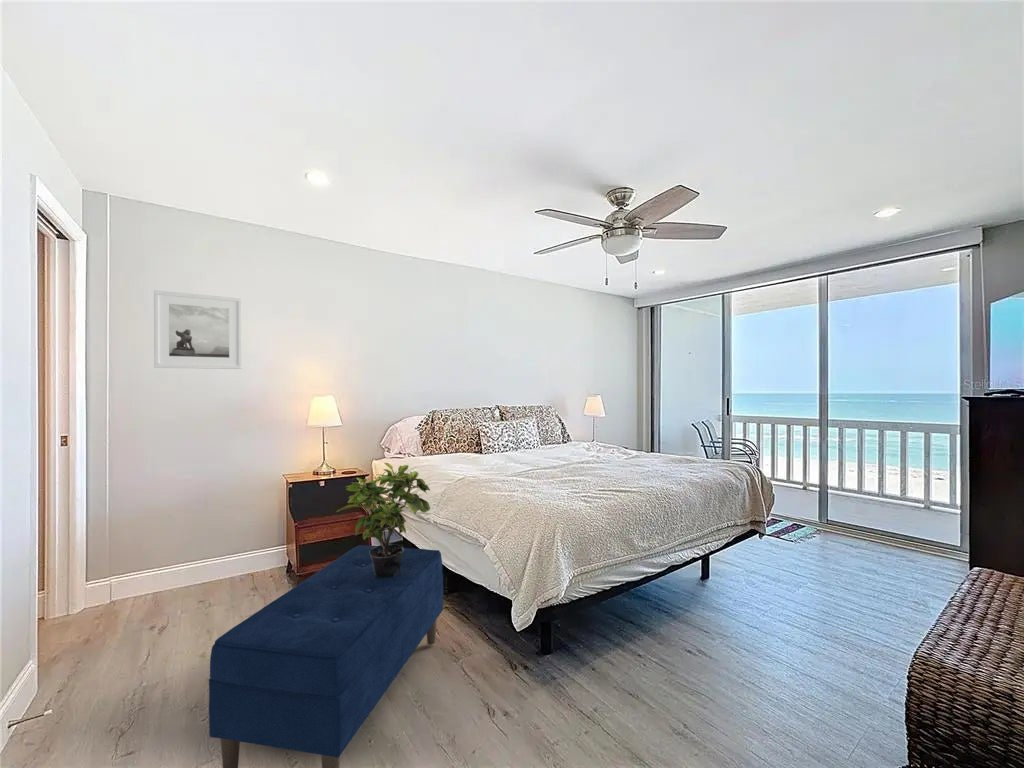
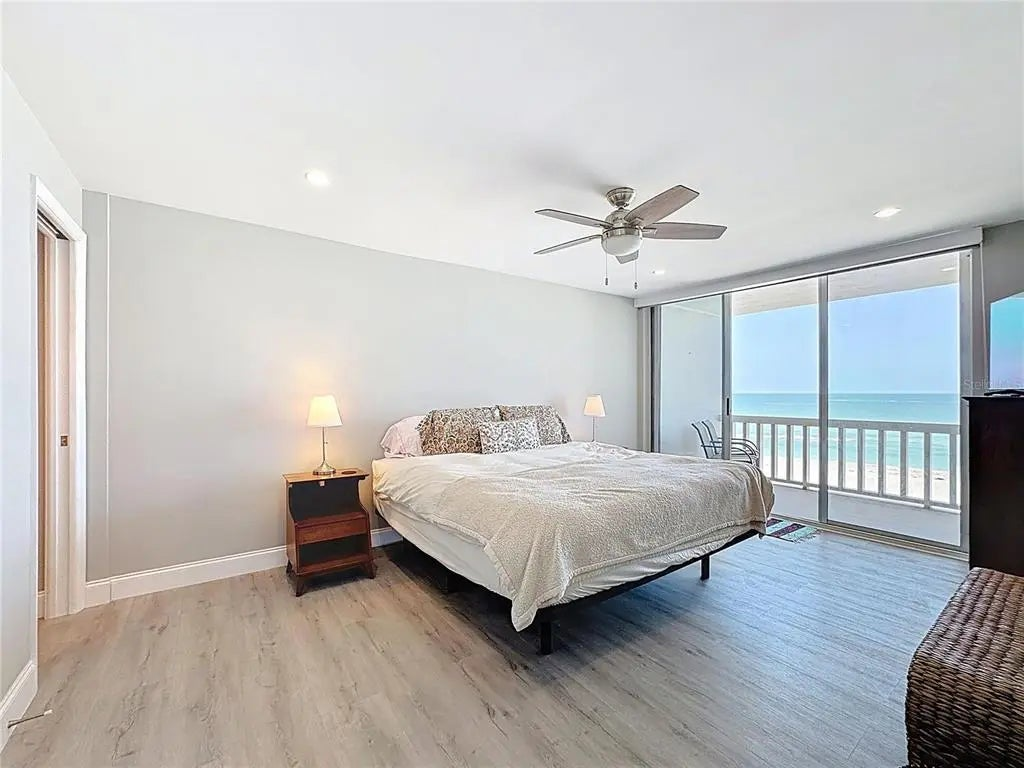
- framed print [153,289,243,370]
- potted plant [335,462,431,577]
- bench [208,544,444,768]
